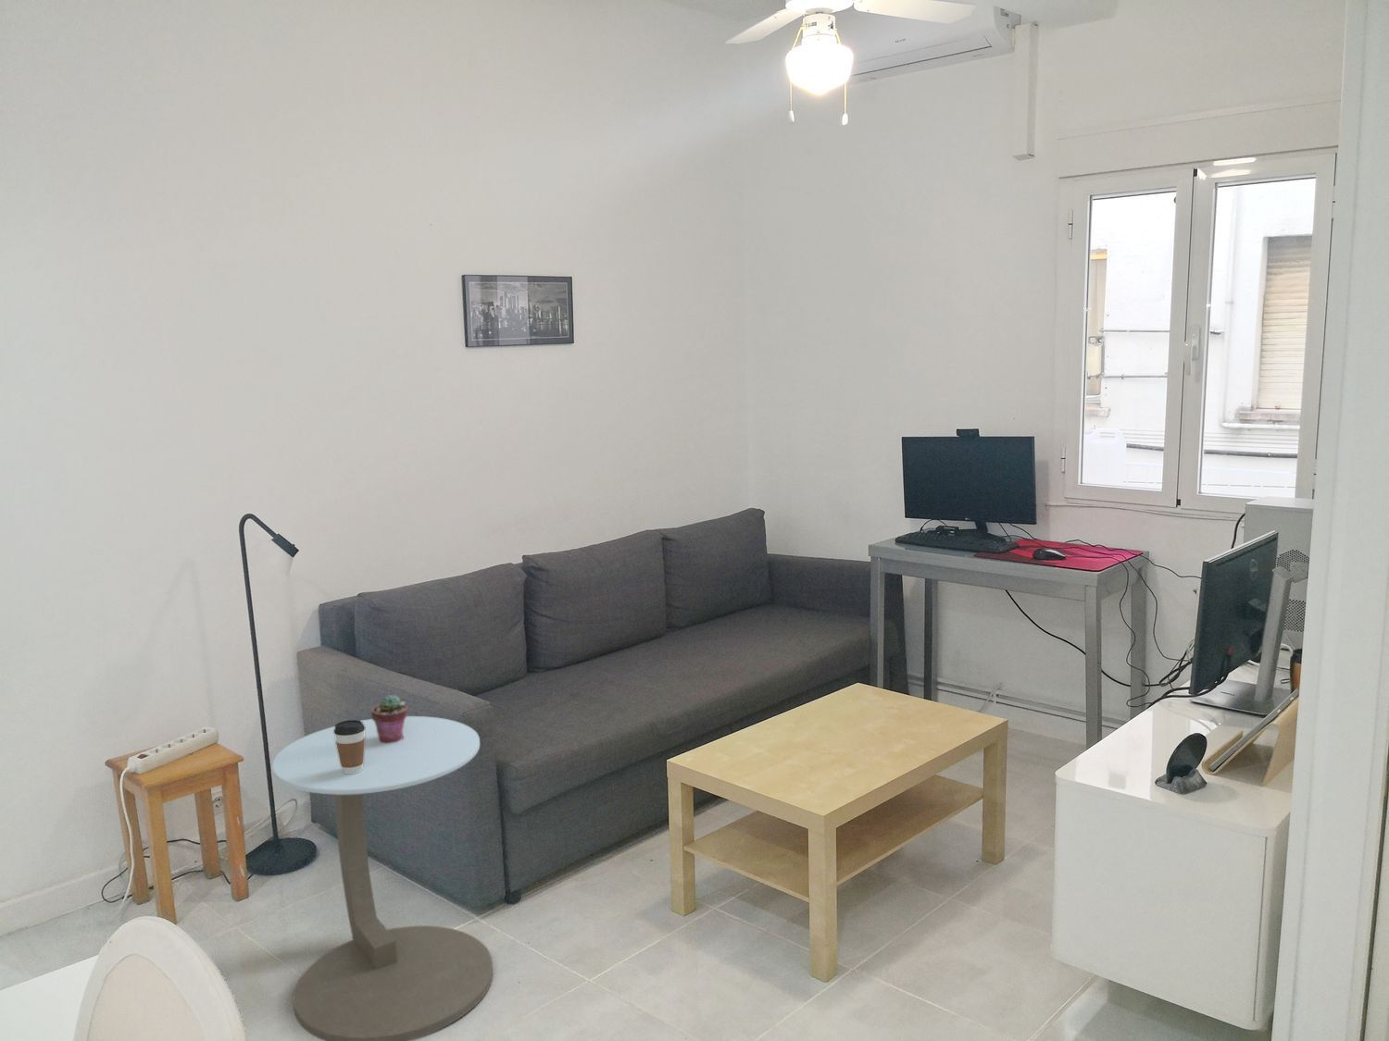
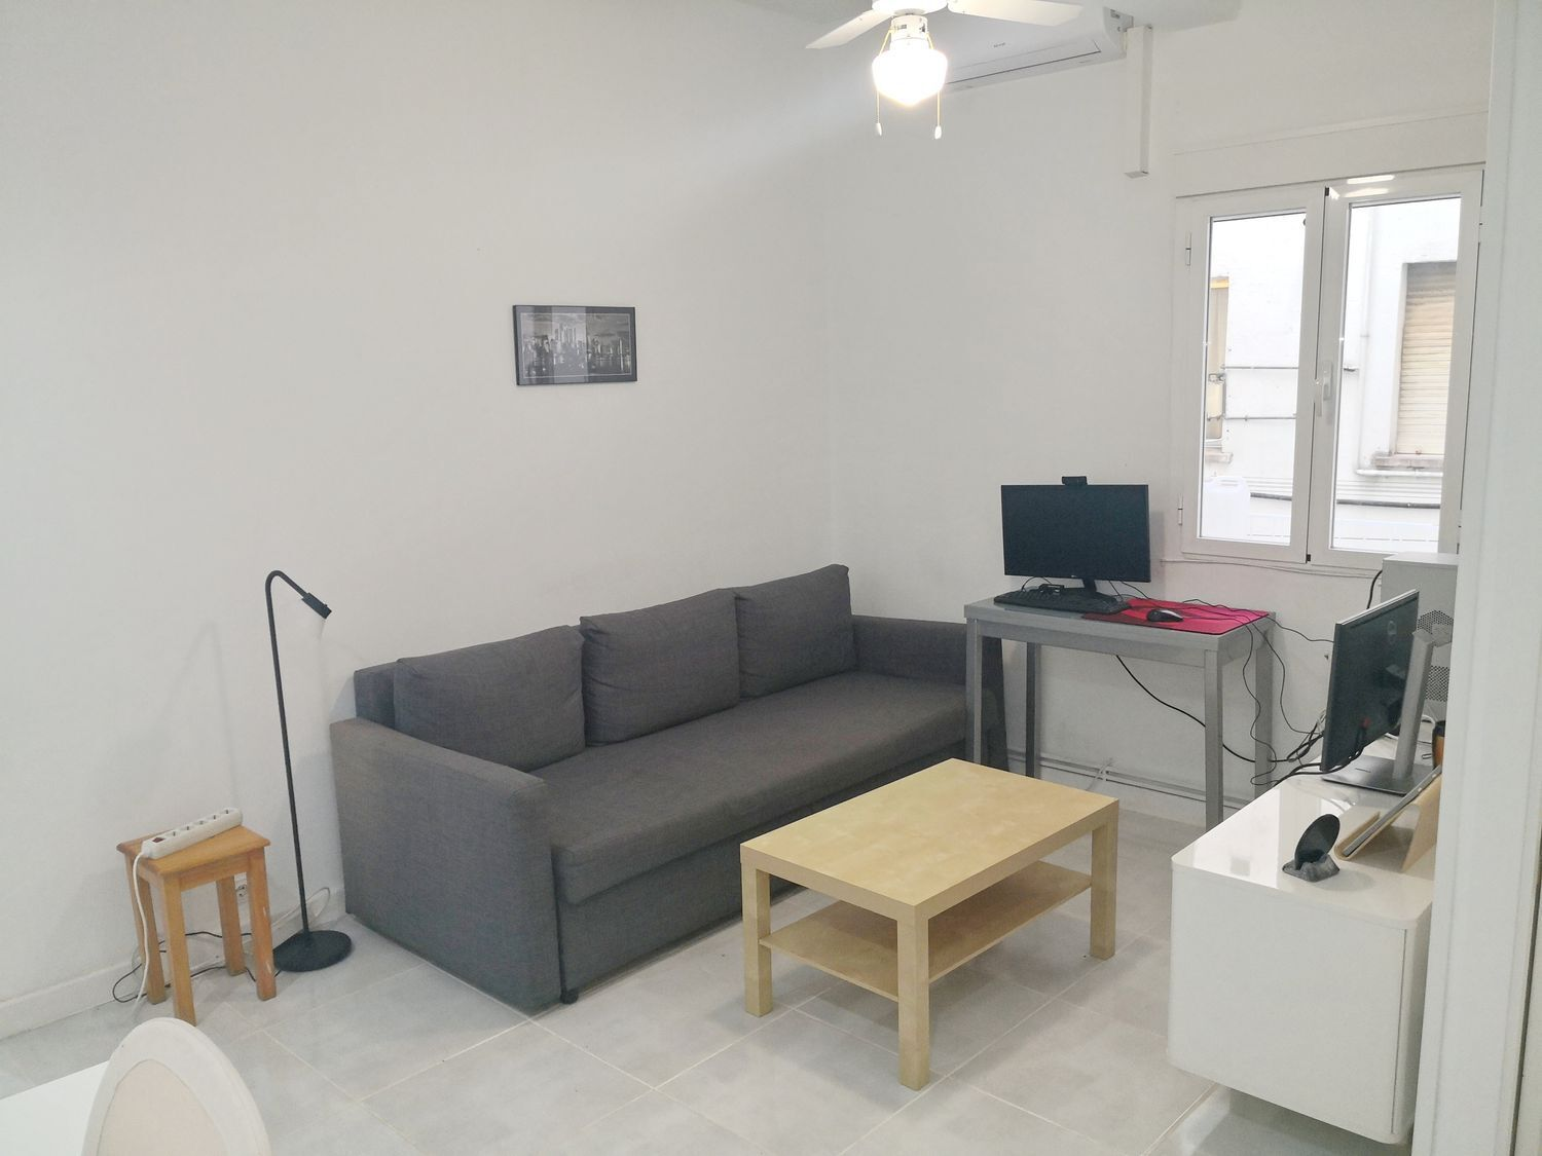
- side table [271,715,493,1041]
- coffee cup [334,720,365,773]
- potted succulent [371,694,408,744]
